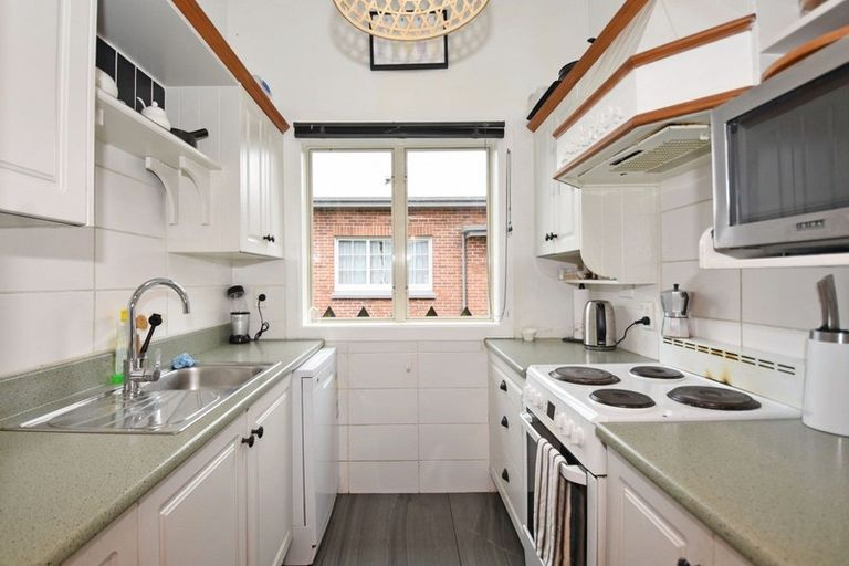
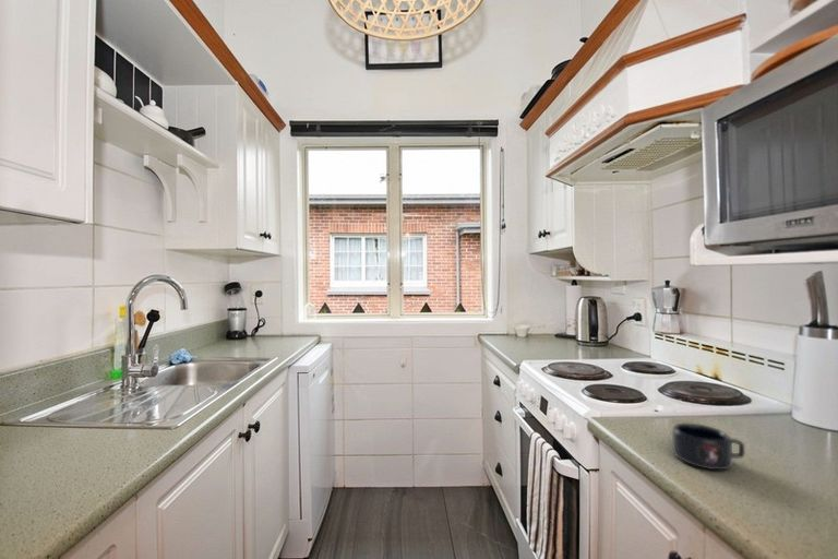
+ mug [671,423,746,471]
